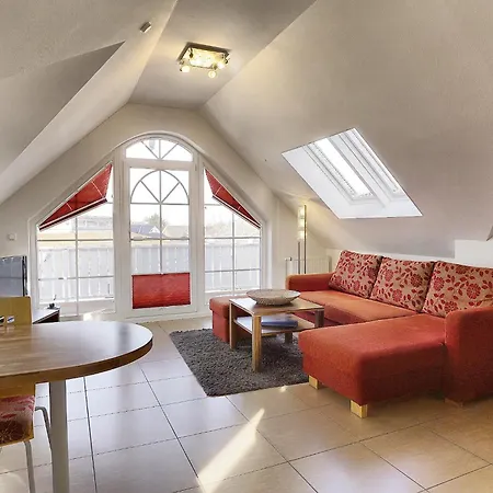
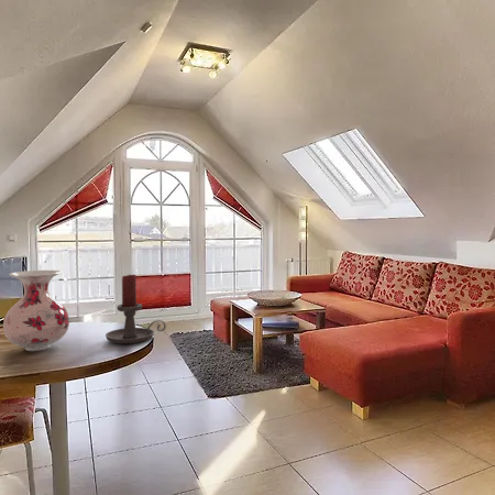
+ candle holder [105,273,167,344]
+ vase [2,270,70,352]
